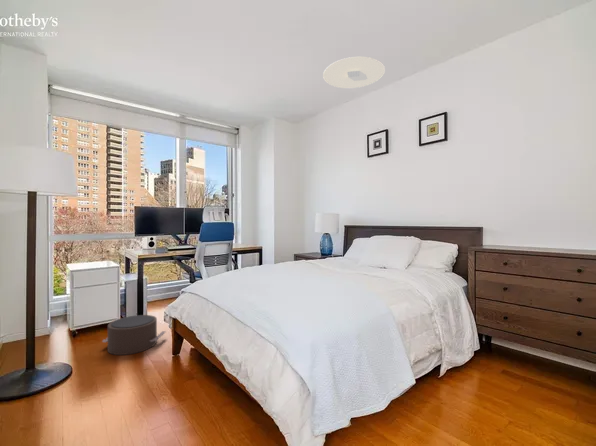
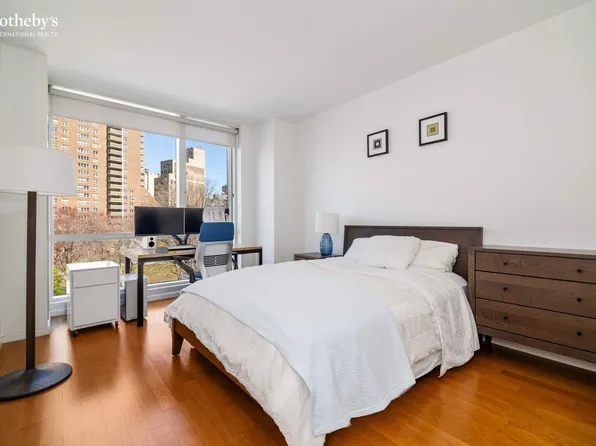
- ceiling light [322,56,386,89]
- pouf [101,314,167,356]
